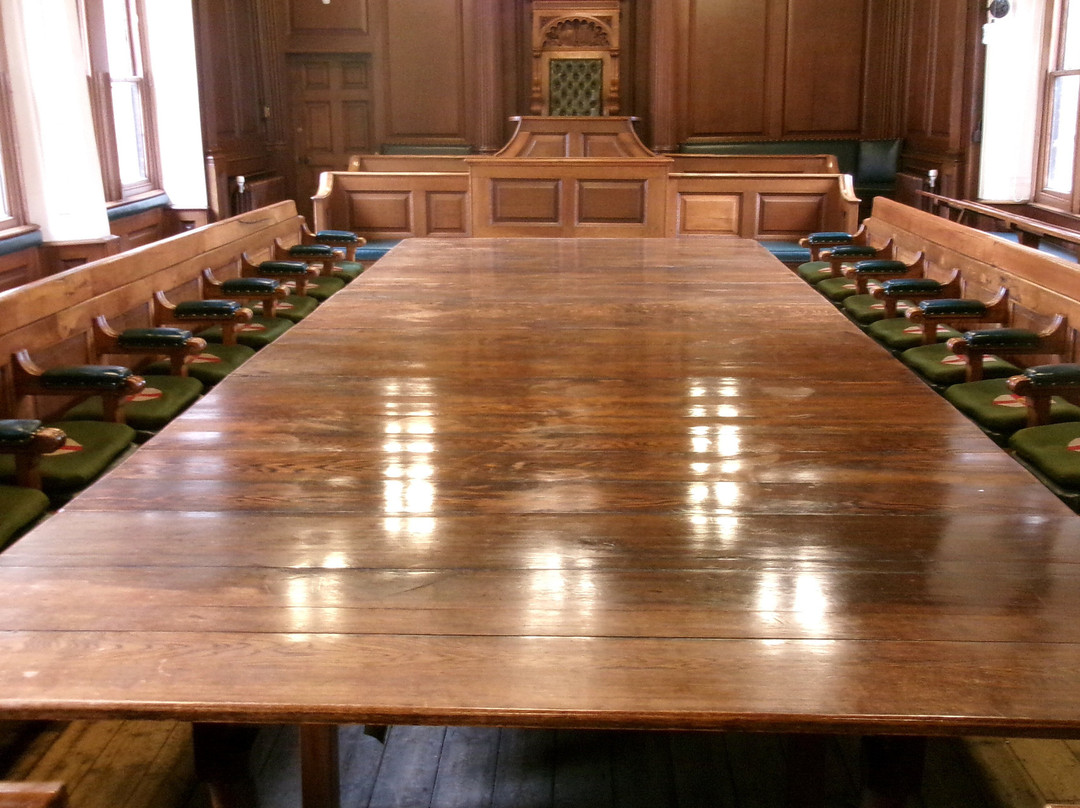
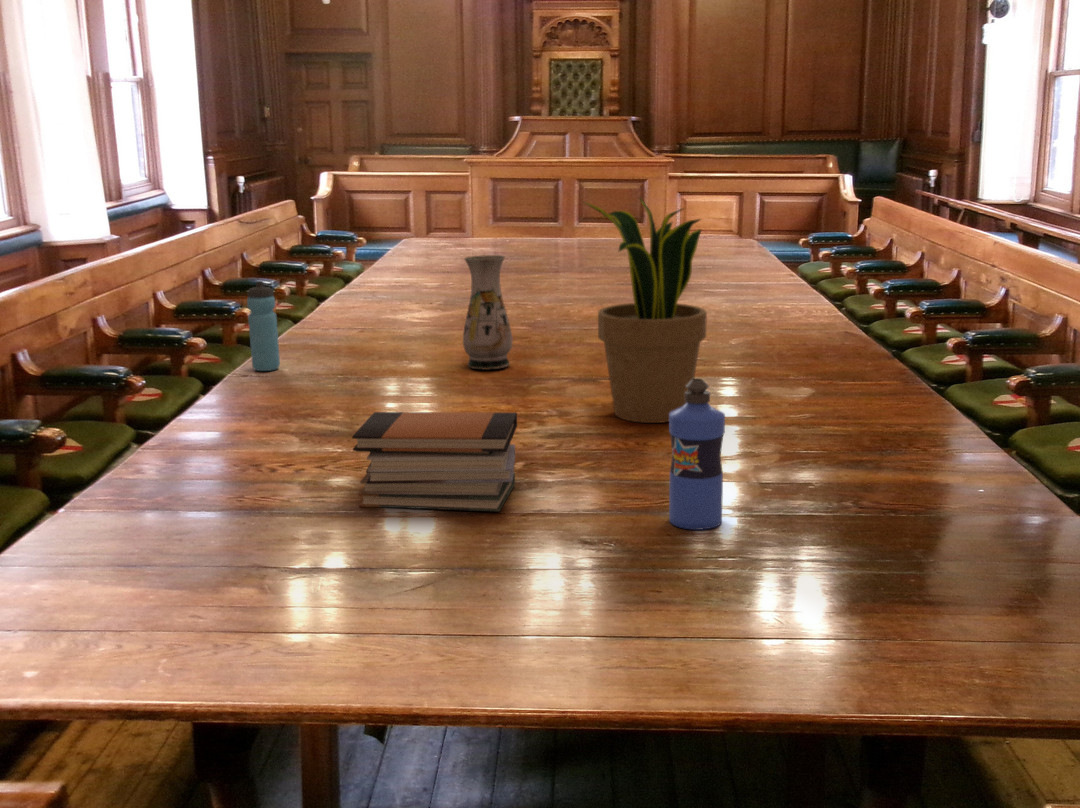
+ water bottle [668,377,726,531]
+ water bottle [246,280,281,372]
+ book stack [351,411,518,513]
+ vase [462,254,513,371]
+ potted plant [582,195,708,424]
